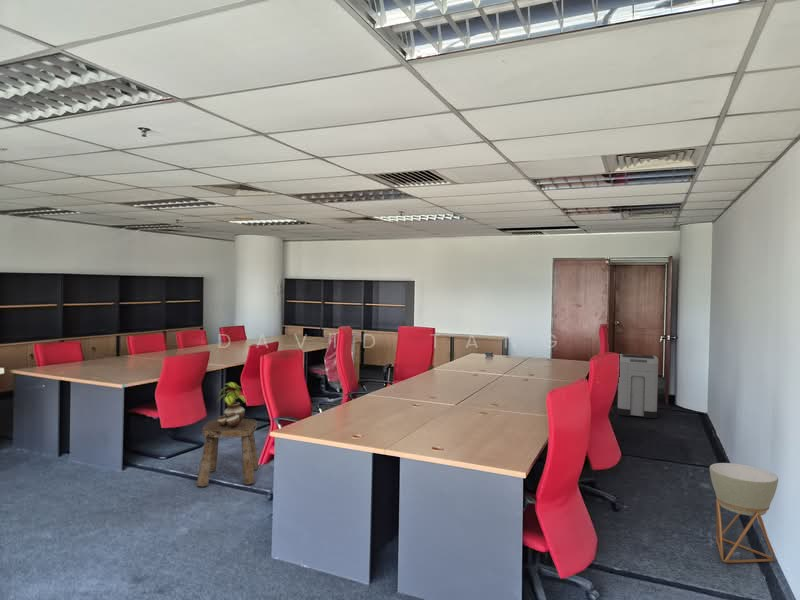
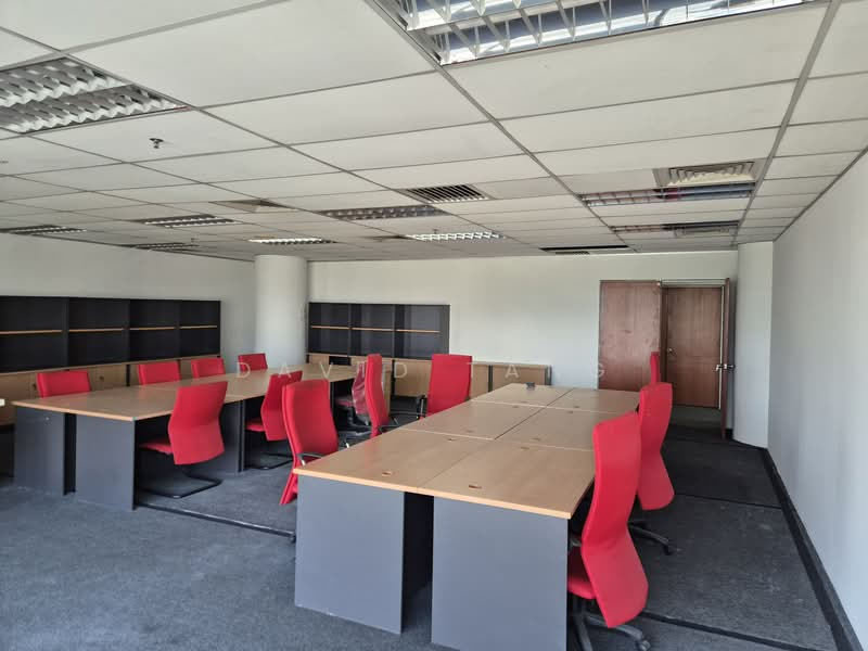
- stool [196,418,260,487]
- trash can [616,353,659,419]
- potted plant [216,381,247,427]
- planter [709,462,779,564]
